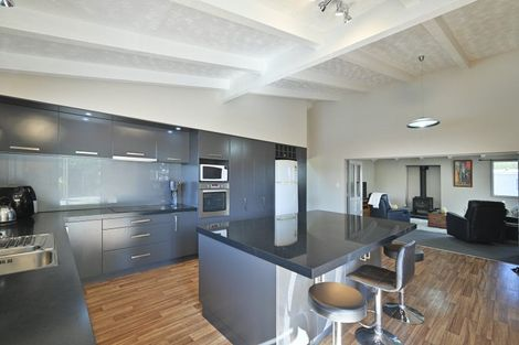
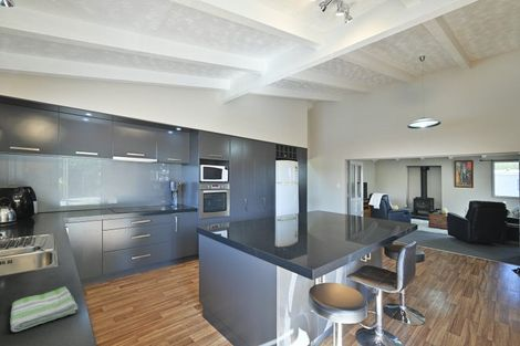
+ dish towel [9,285,79,333]
